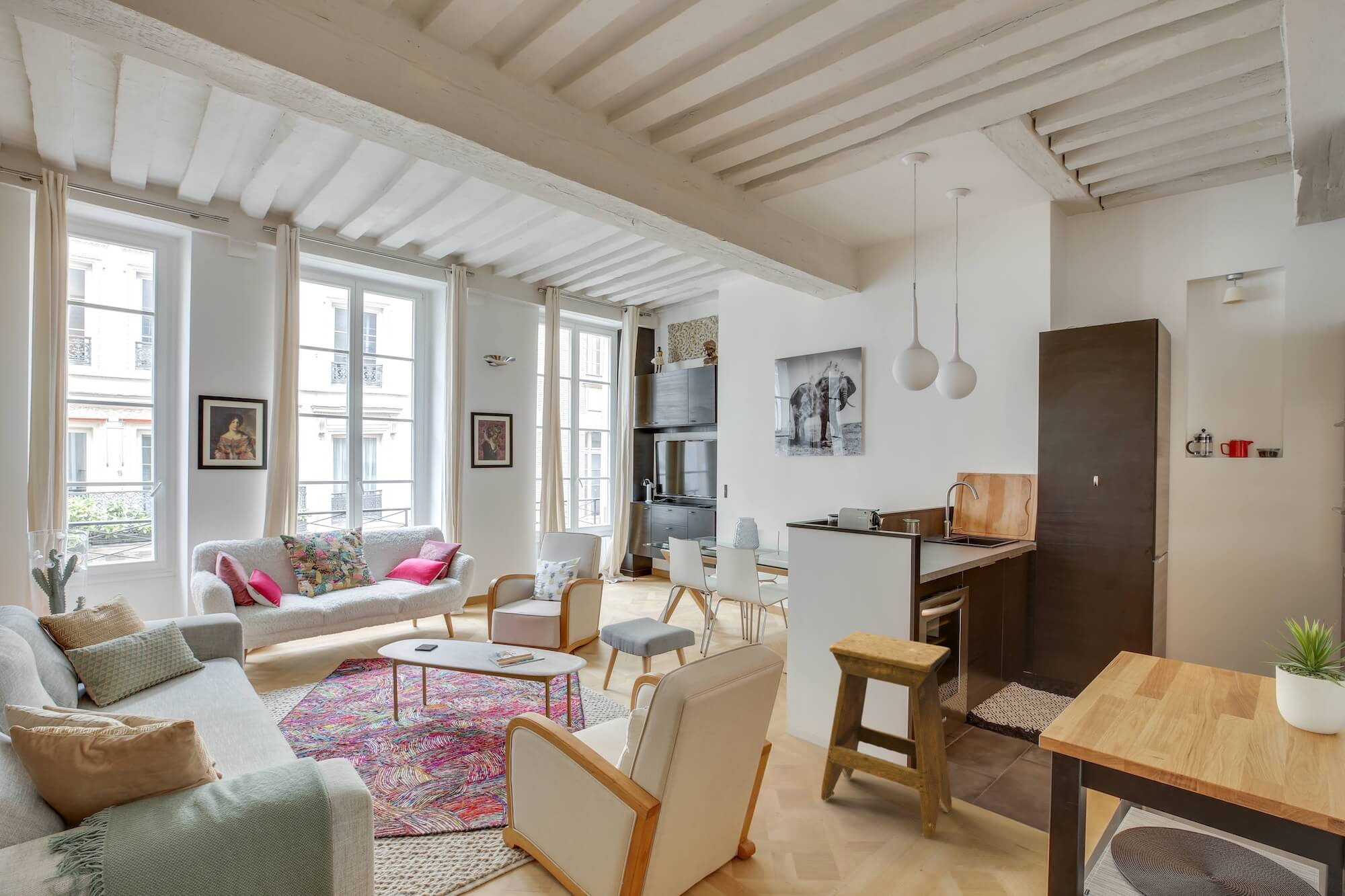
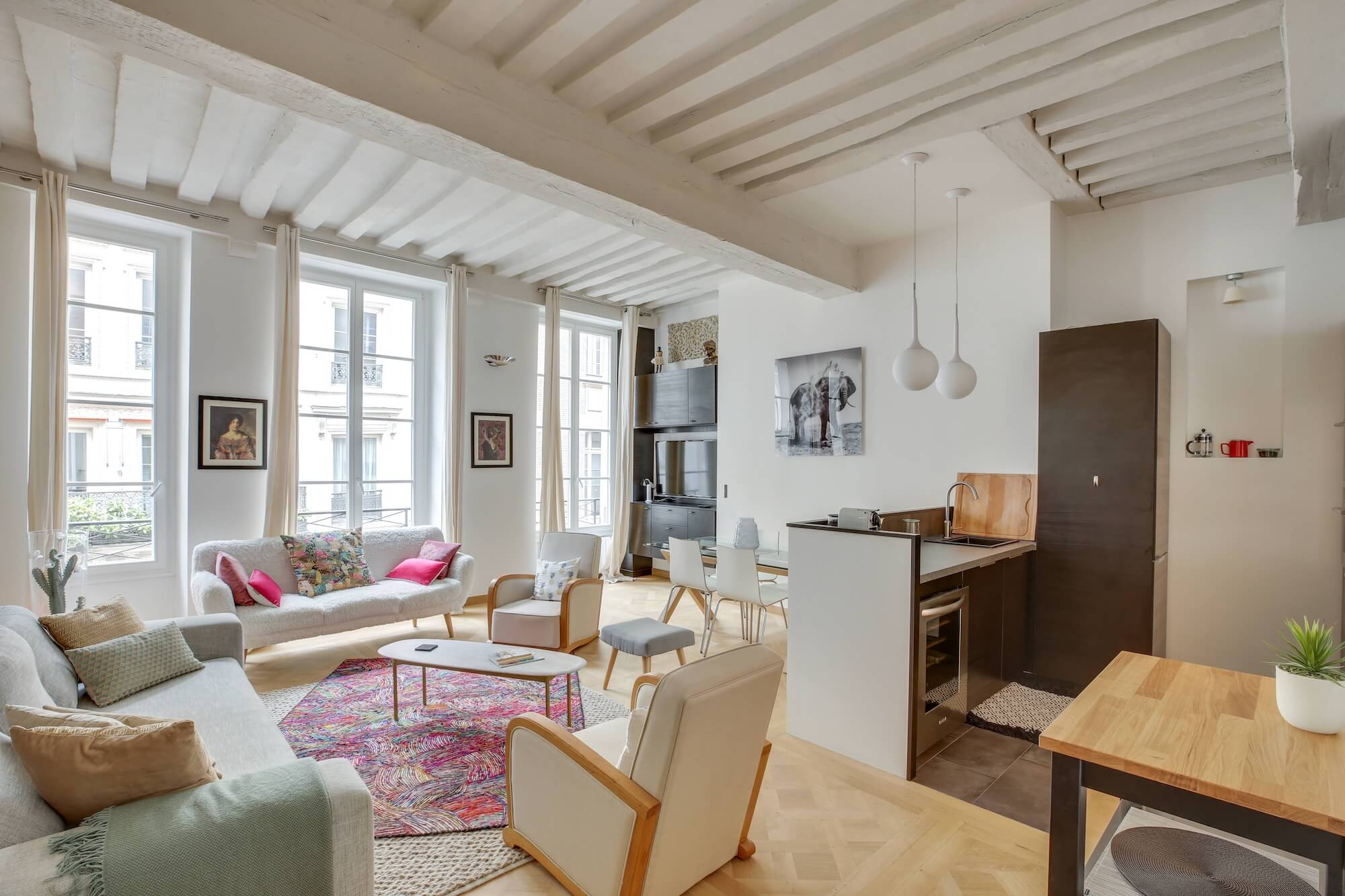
- stool [820,631,952,840]
